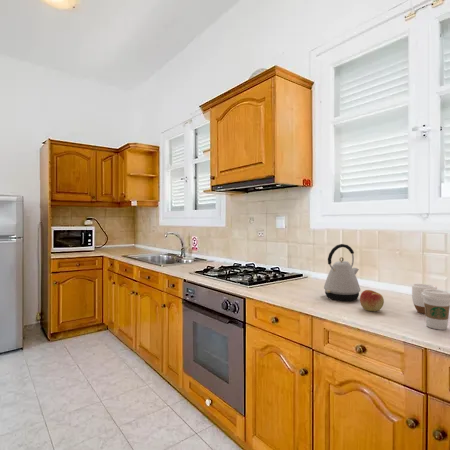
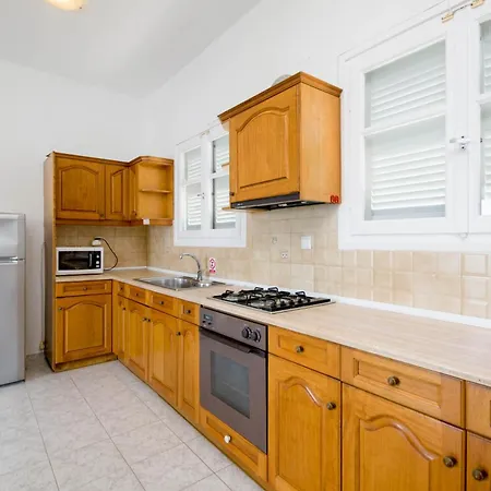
- kettle [323,243,361,302]
- coffee cup [421,289,450,331]
- mug [411,283,438,315]
- apple [359,289,385,312]
